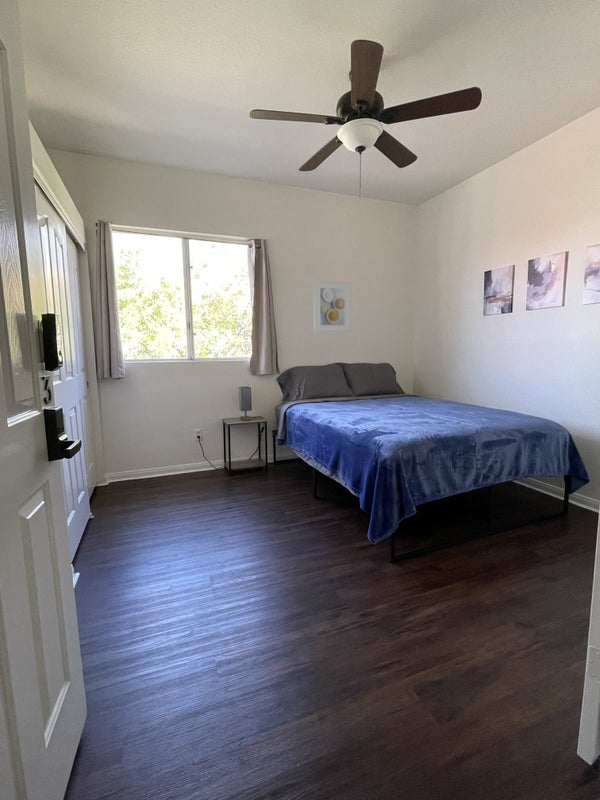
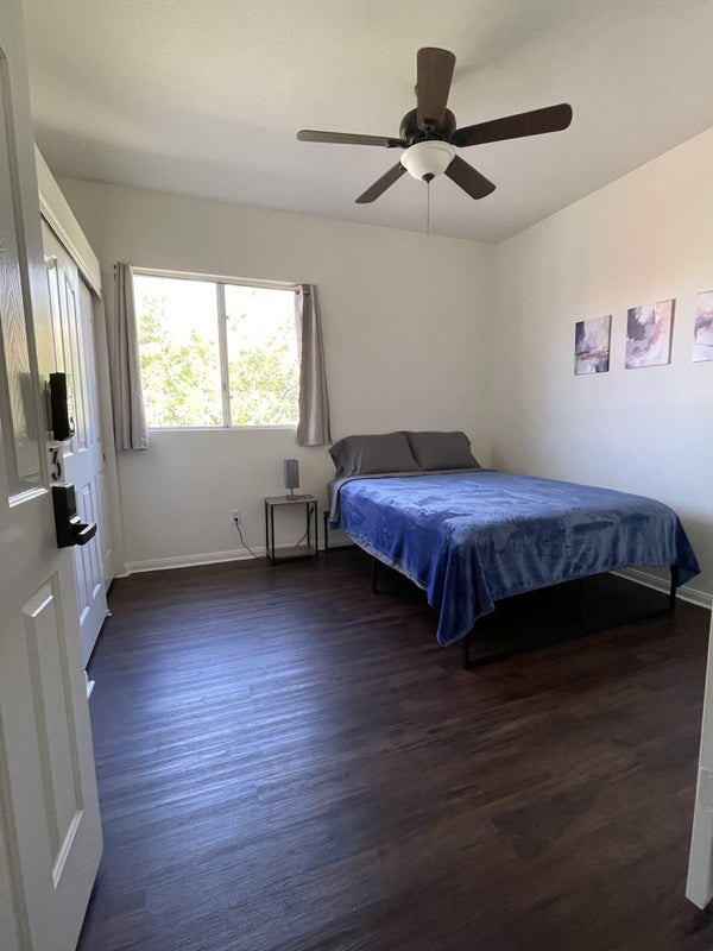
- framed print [313,280,352,333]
